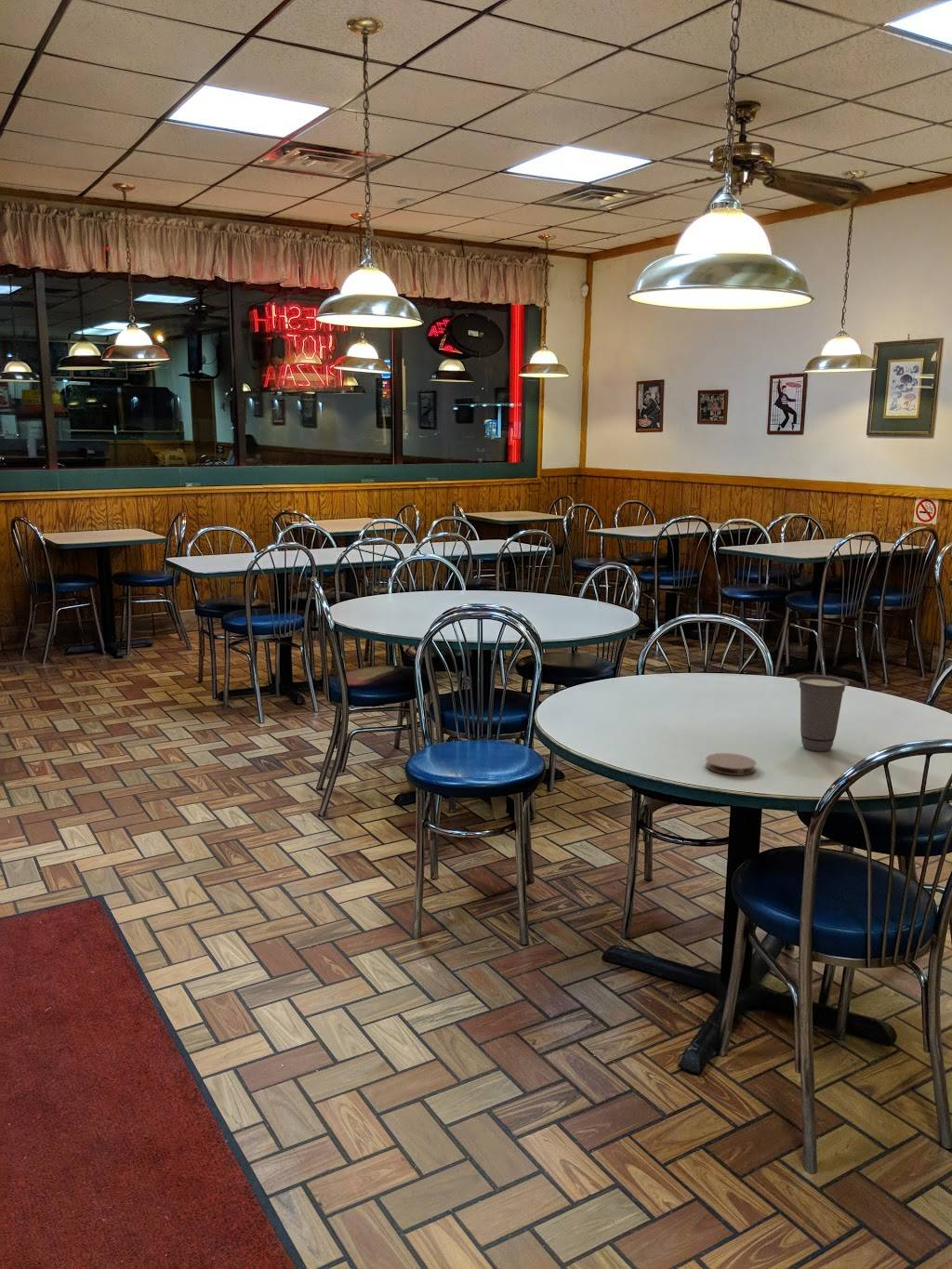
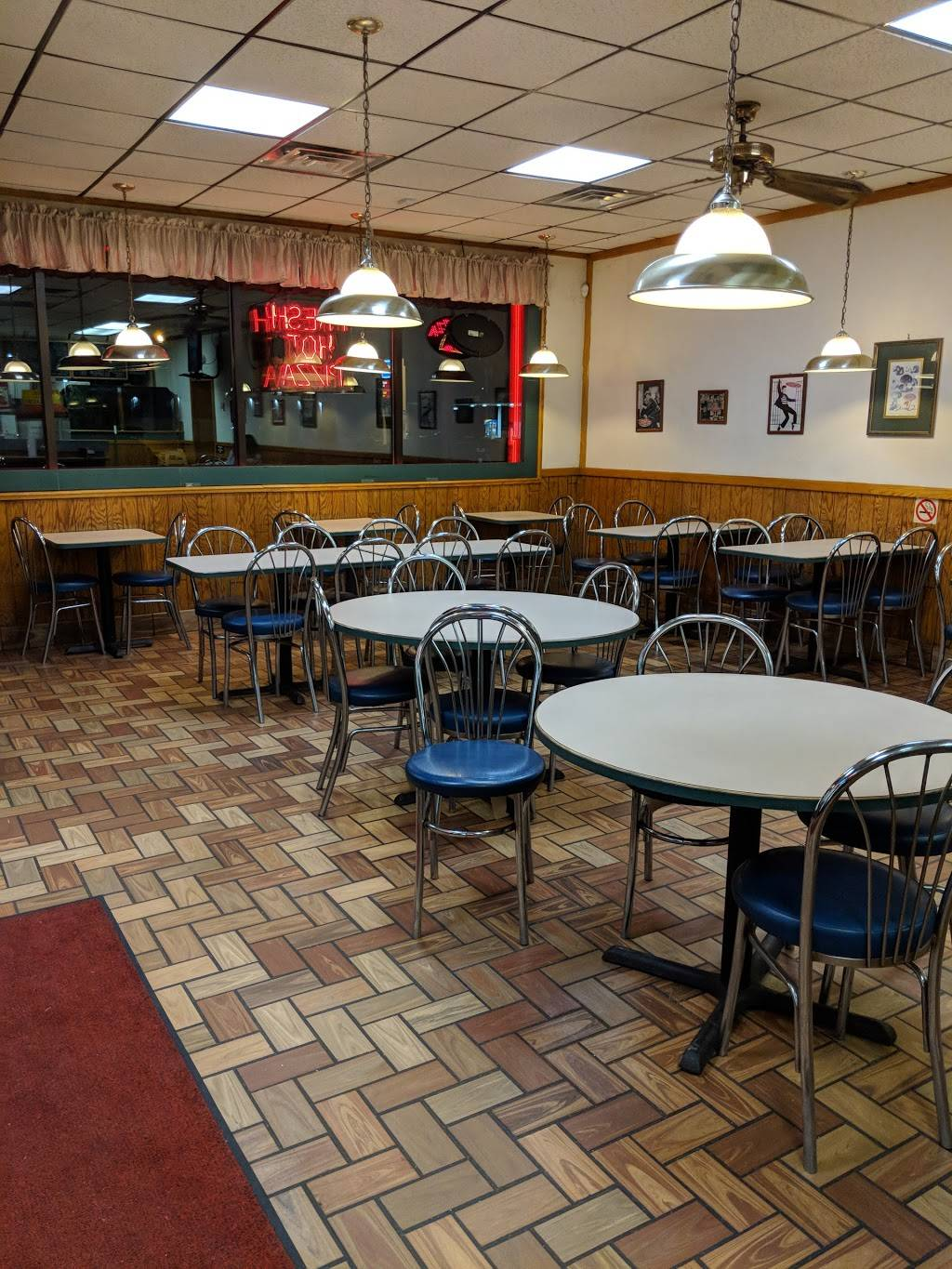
- coaster [705,752,757,776]
- cup [796,674,850,752]
